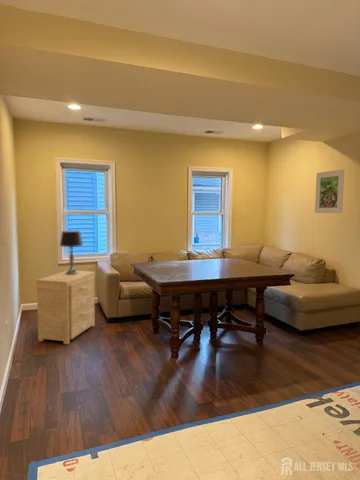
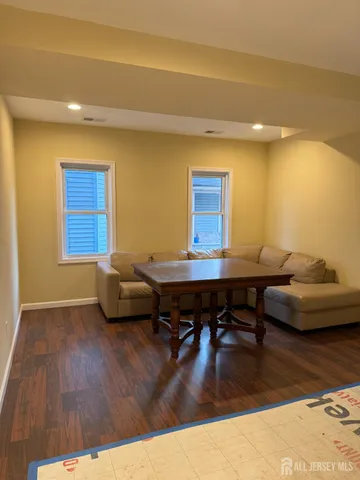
- side table [35,270,96,345]
- table lamp [59,230,84,275]
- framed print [314,168,345,214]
